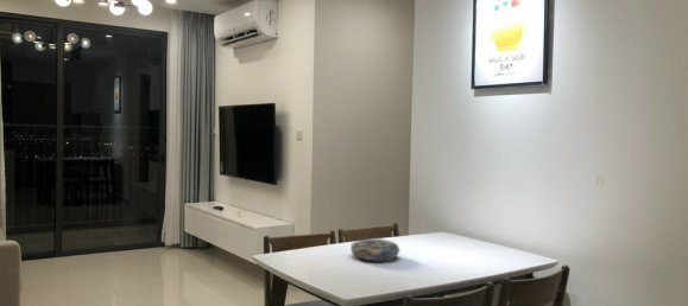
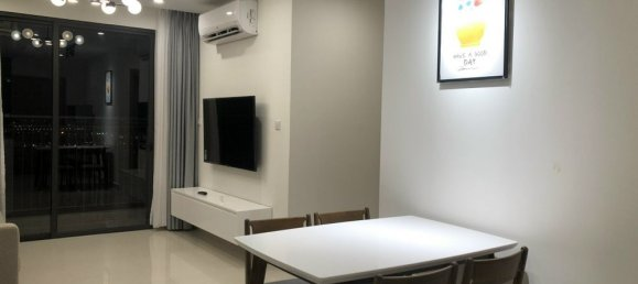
- decorative bowl [349,237,402,262]
